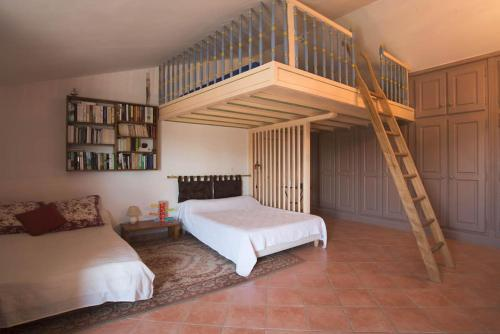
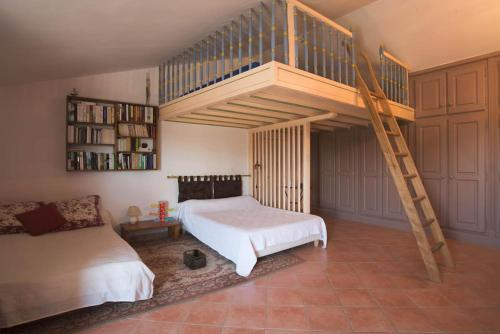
+ storage bin [182,248,207,270]
